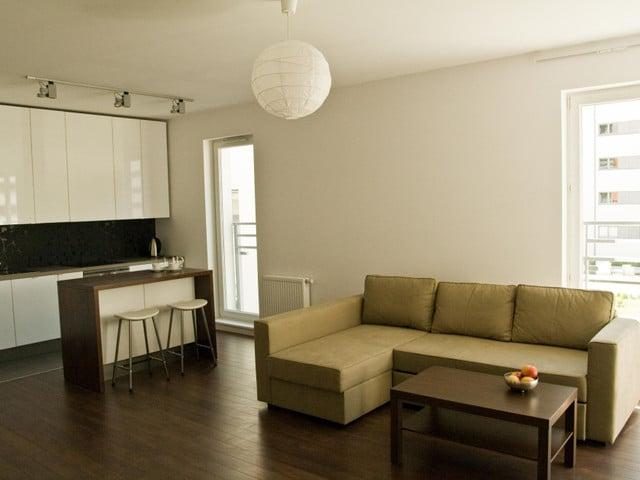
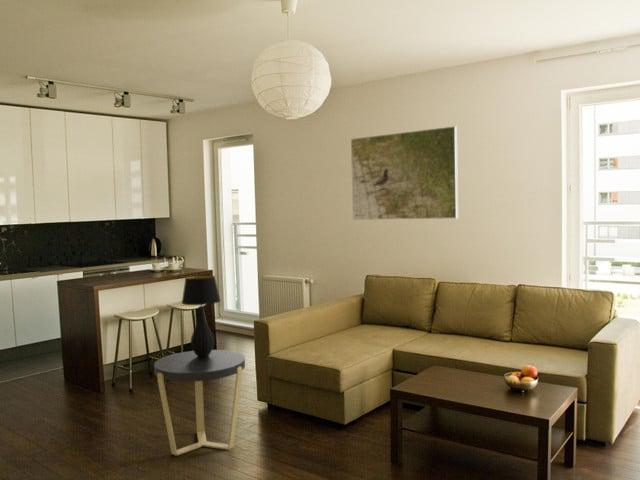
+ side table [153,349,246,457]
+ table lamp [181,274,221,357]
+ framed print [350,125,459,221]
